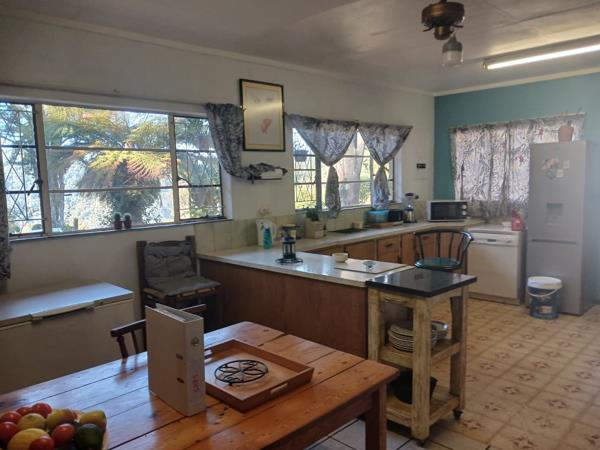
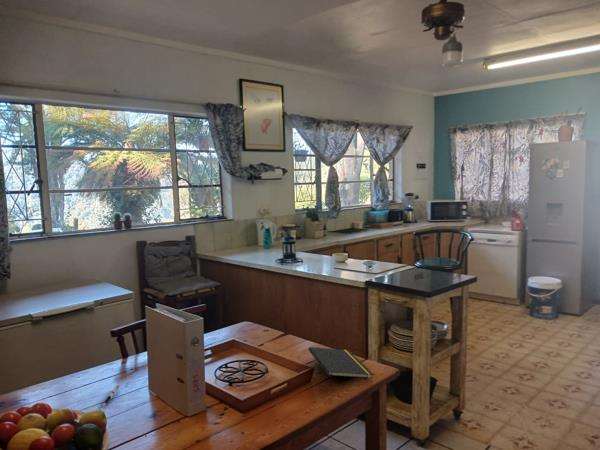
+ notepad [308,346,375,387]
+ pen [101,383,121,408]
